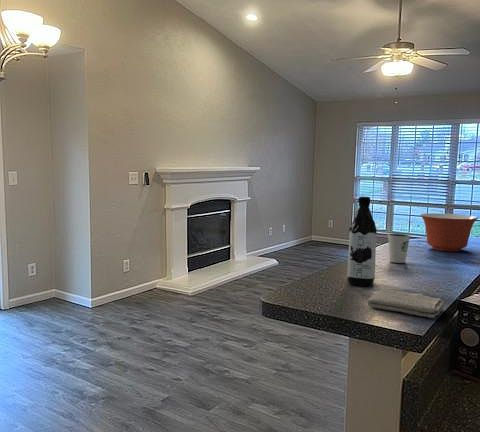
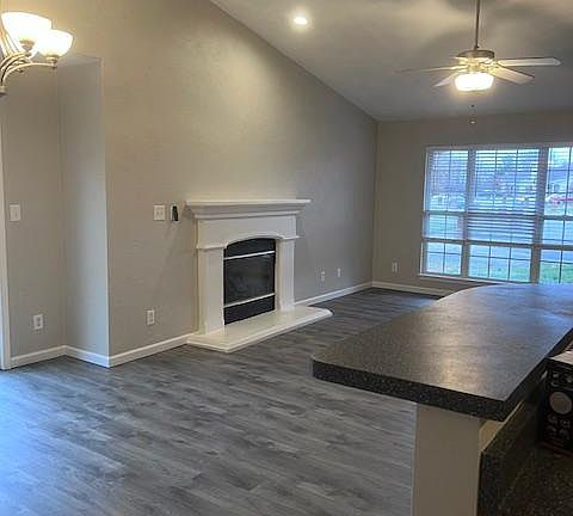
- dixie cup [387,232,411,264]
- washcloth [366,288,445,319]
- mixing bowl [419,212,479,252]
- water bottle [346,196,378,287]
